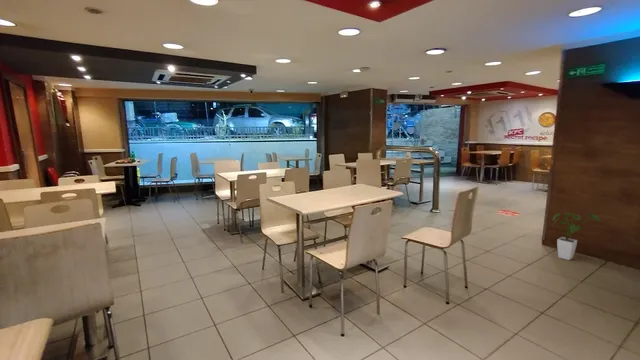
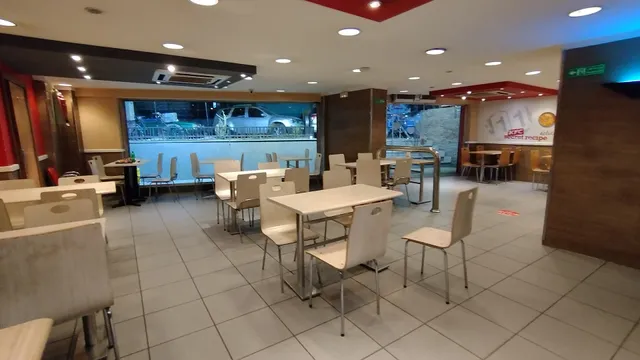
- house plant [552,212,601,261]
